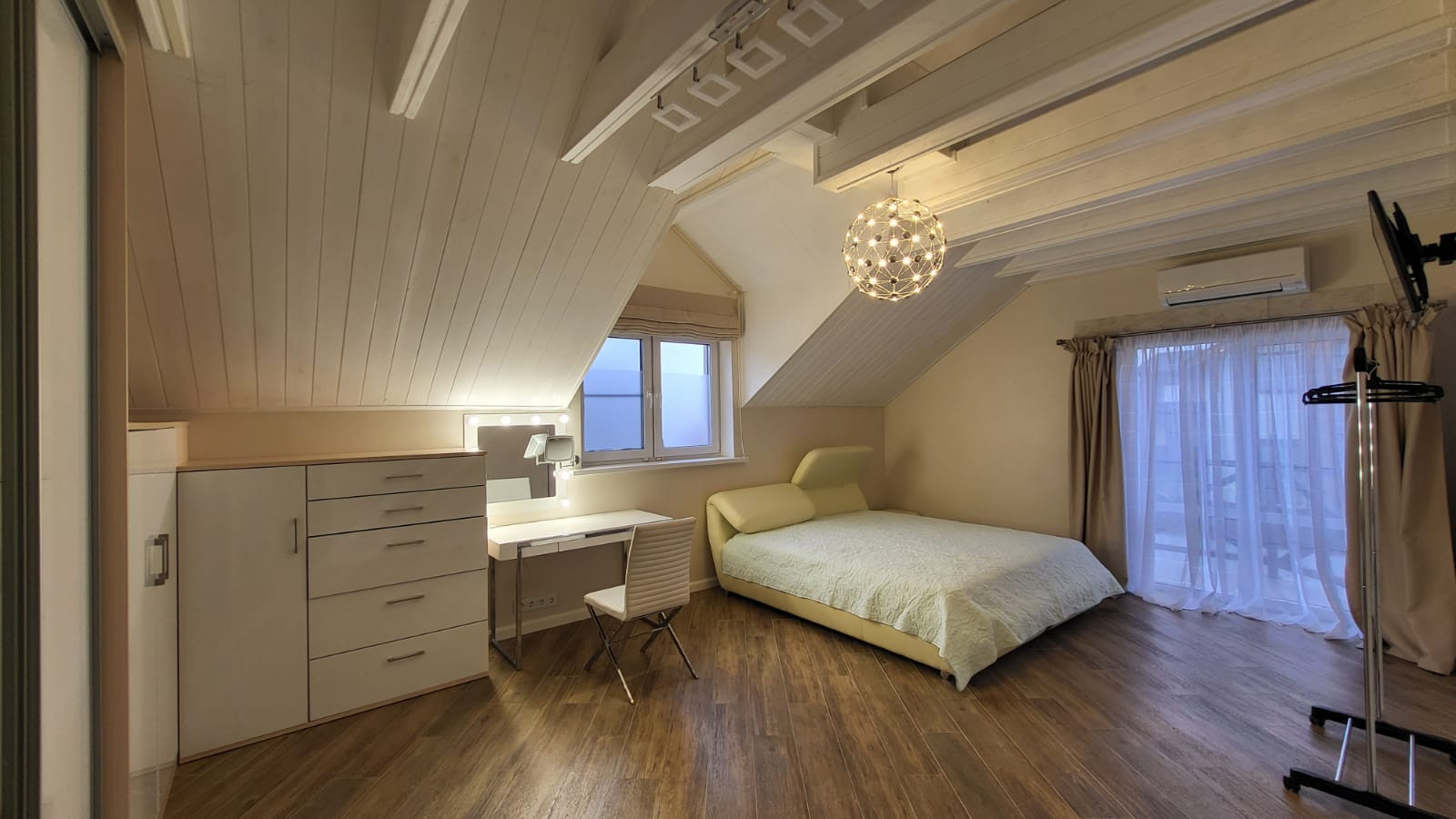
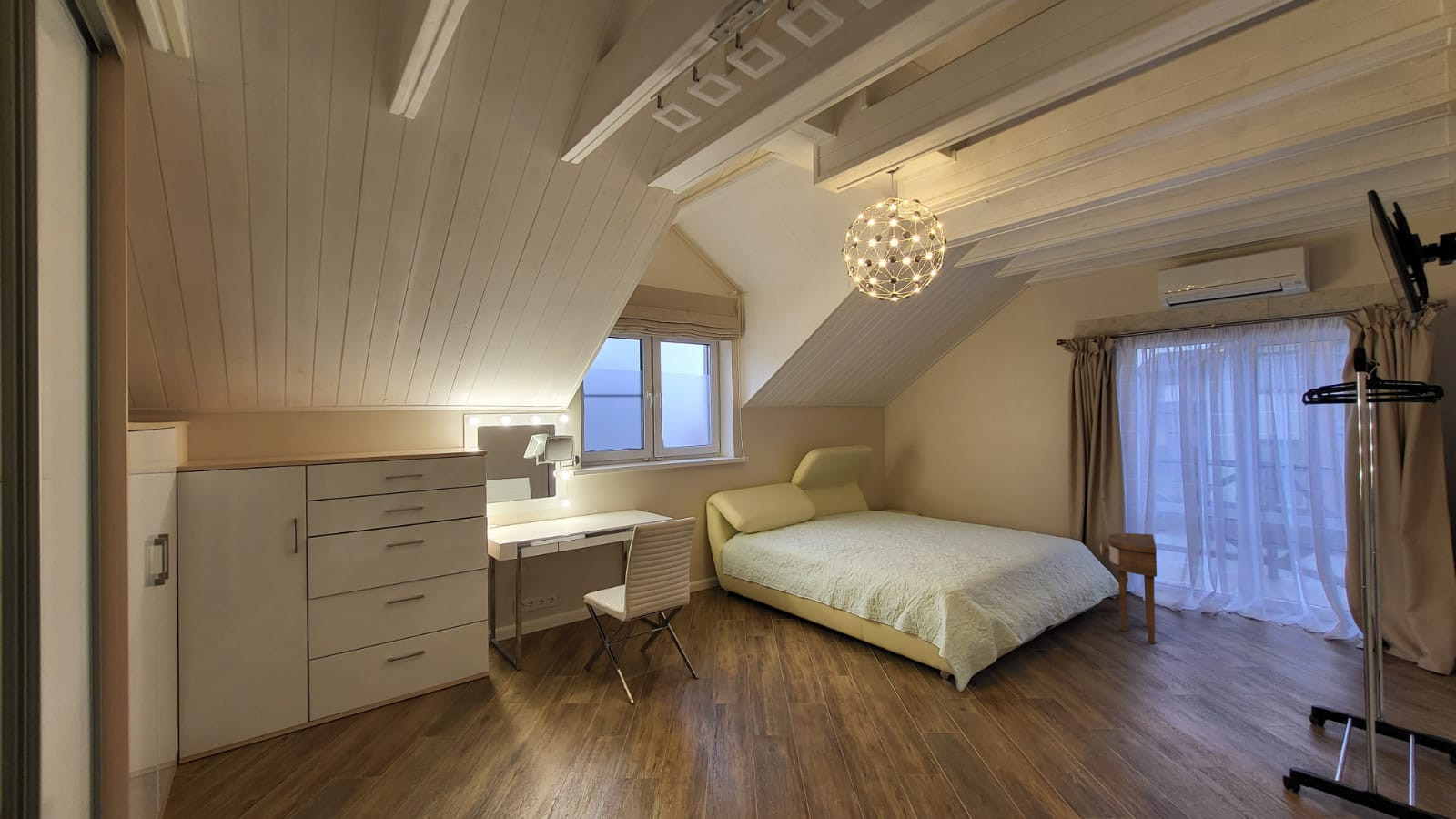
+ side table [1099,532,1158,645]
